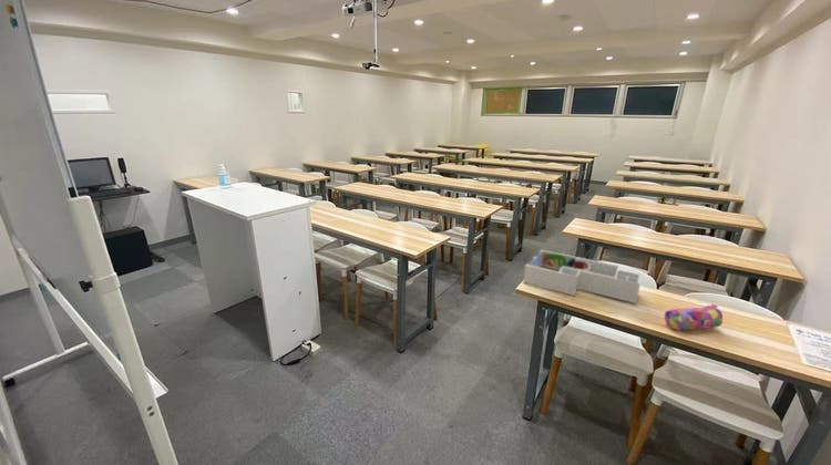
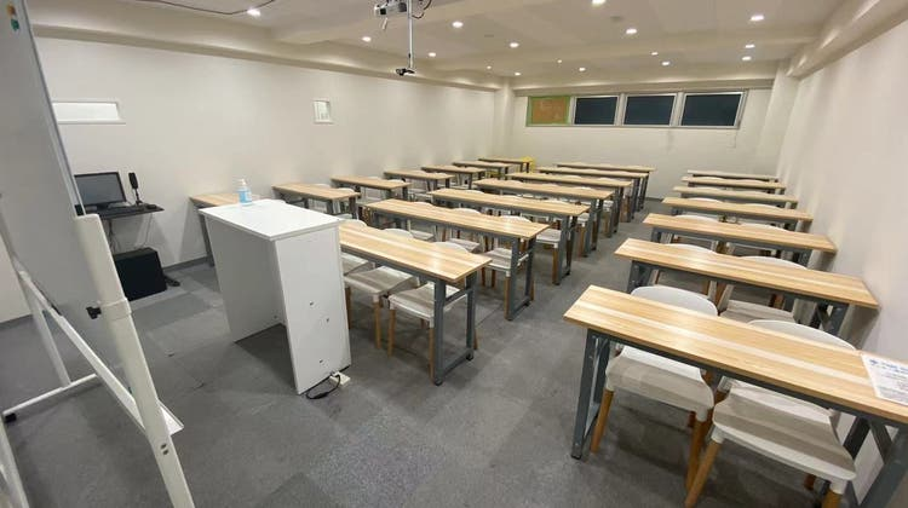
- pencil case [664,303,724,332]
- desk organizer [523,249,643,304]
